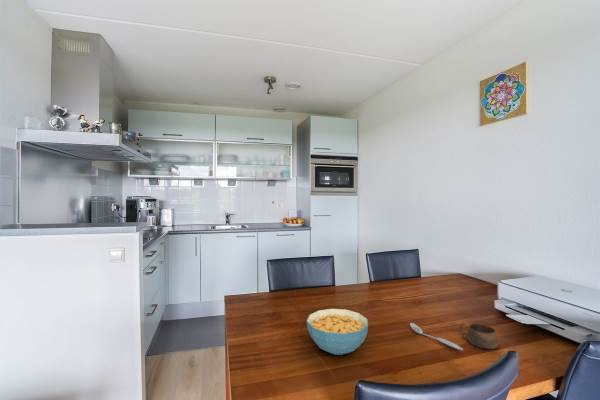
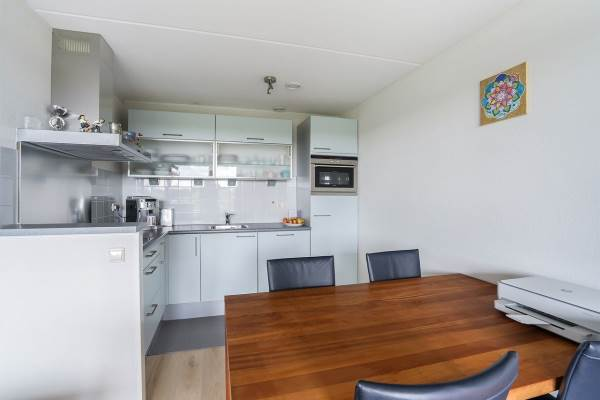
- spoon [409,322,464,351]
- cup [458,321,500,350]
- cereal bowl [306,308,369,356]
